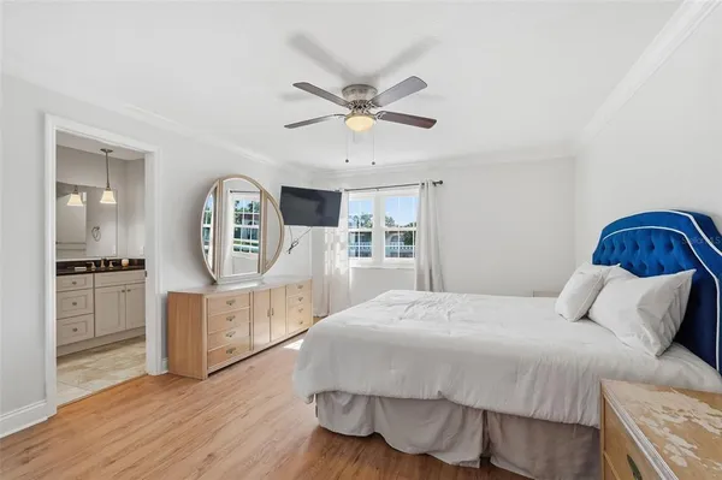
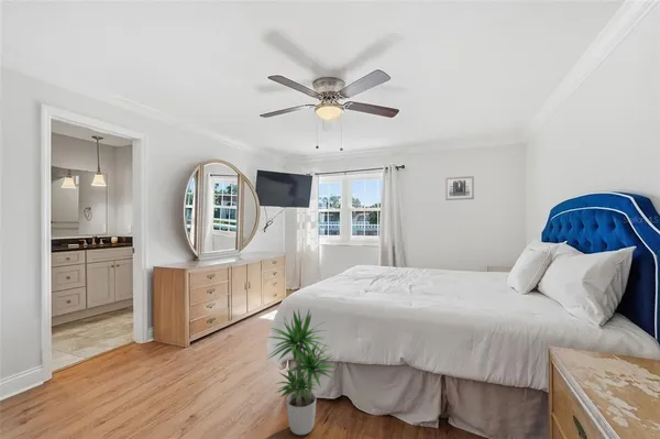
+ wall art [444,175,475,201]
+ potted plant [265,307,339,436]
